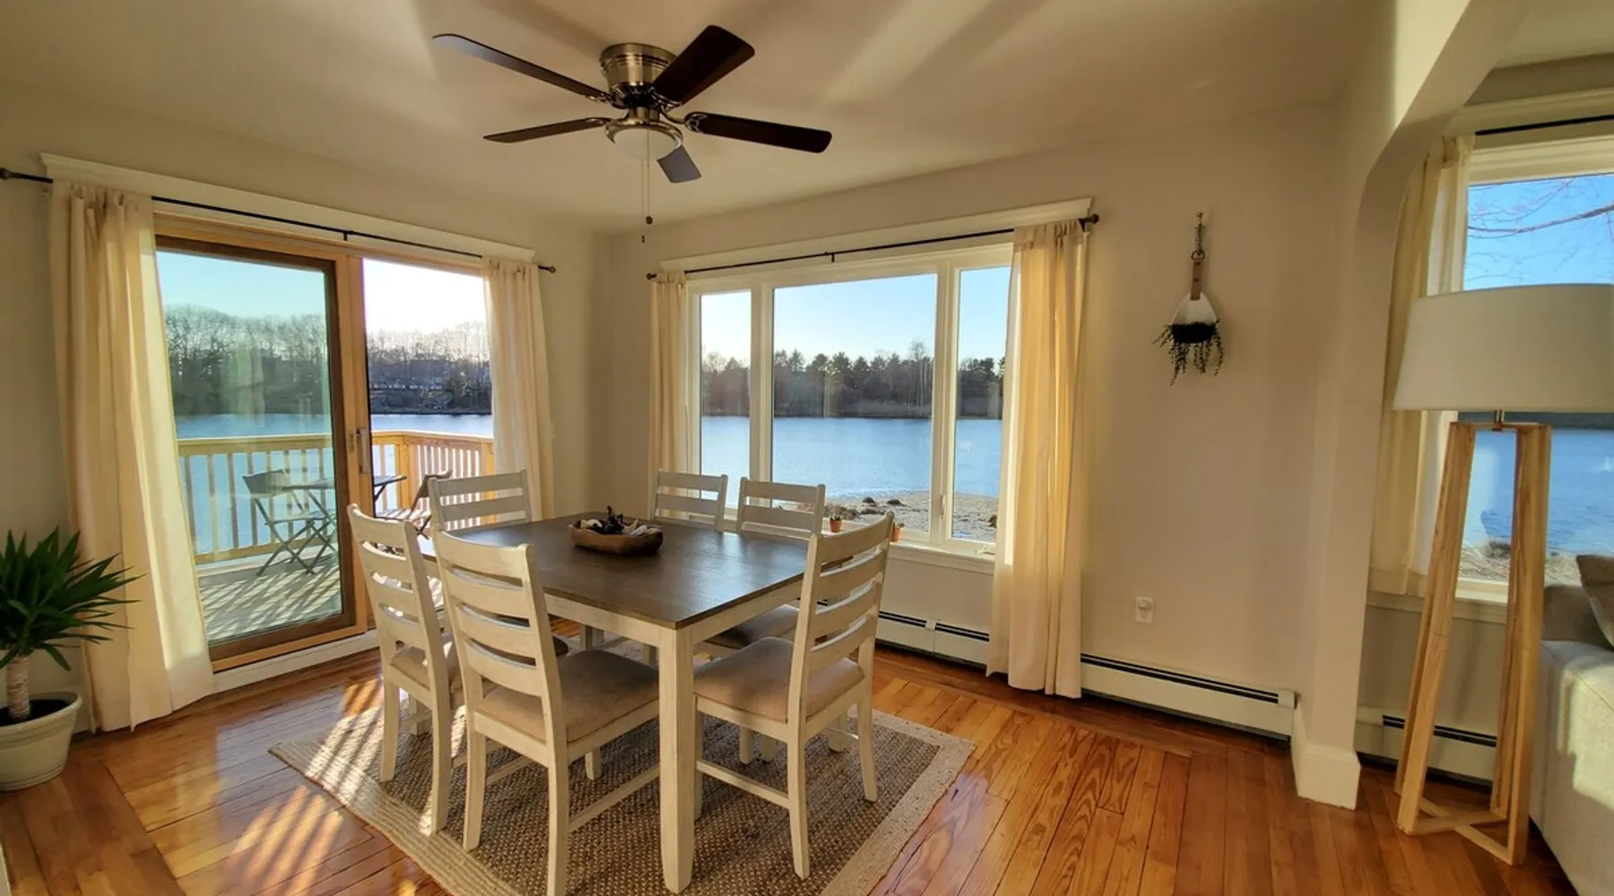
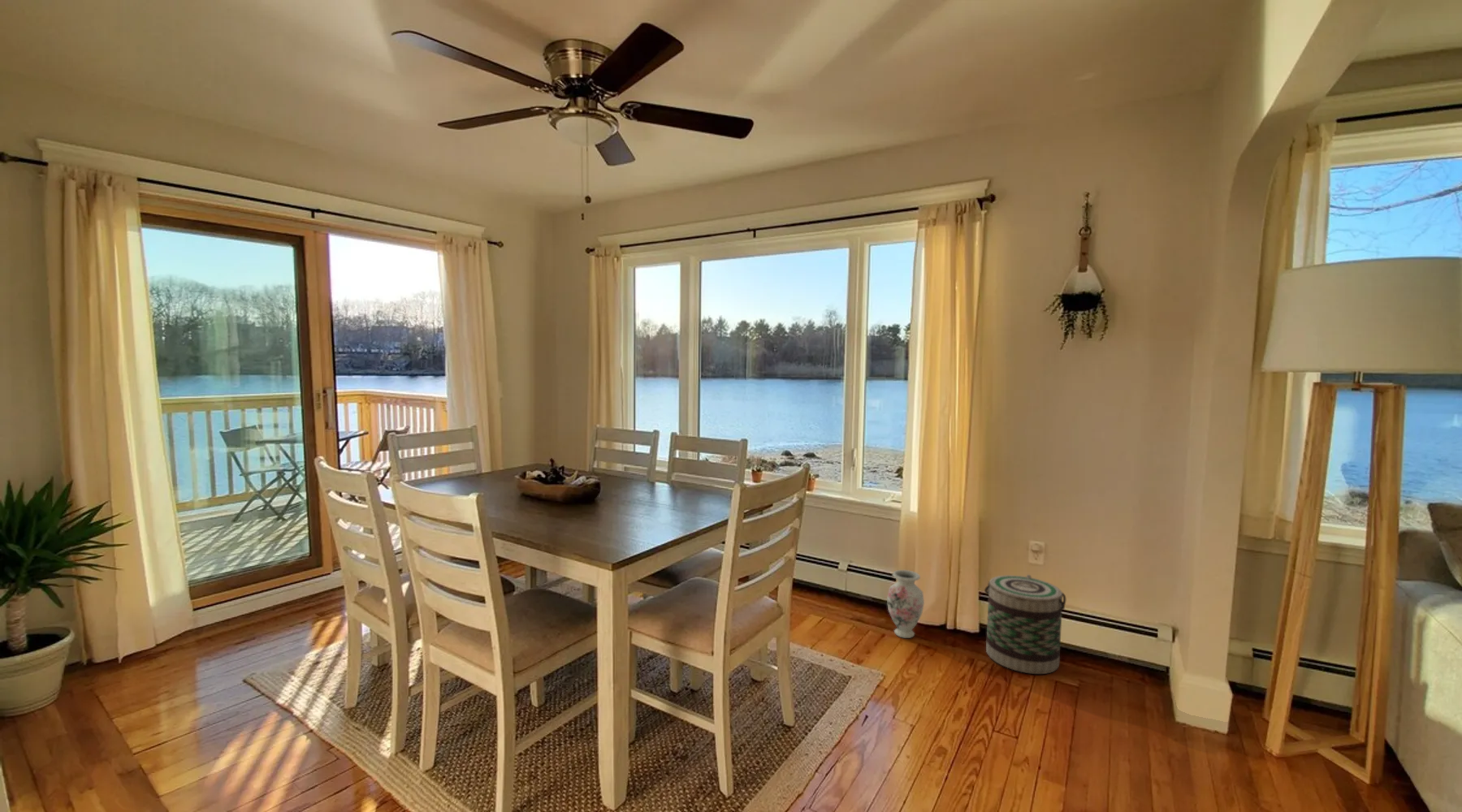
+ basket [984,574,1066,675]
+ vase [886,569,925,639]
